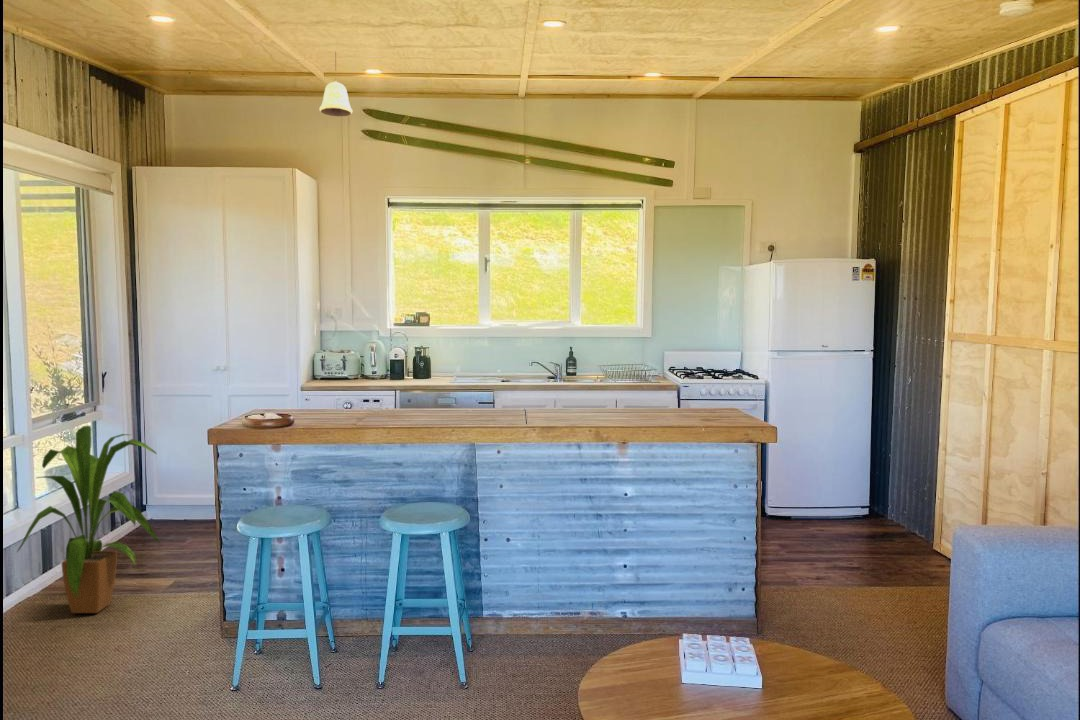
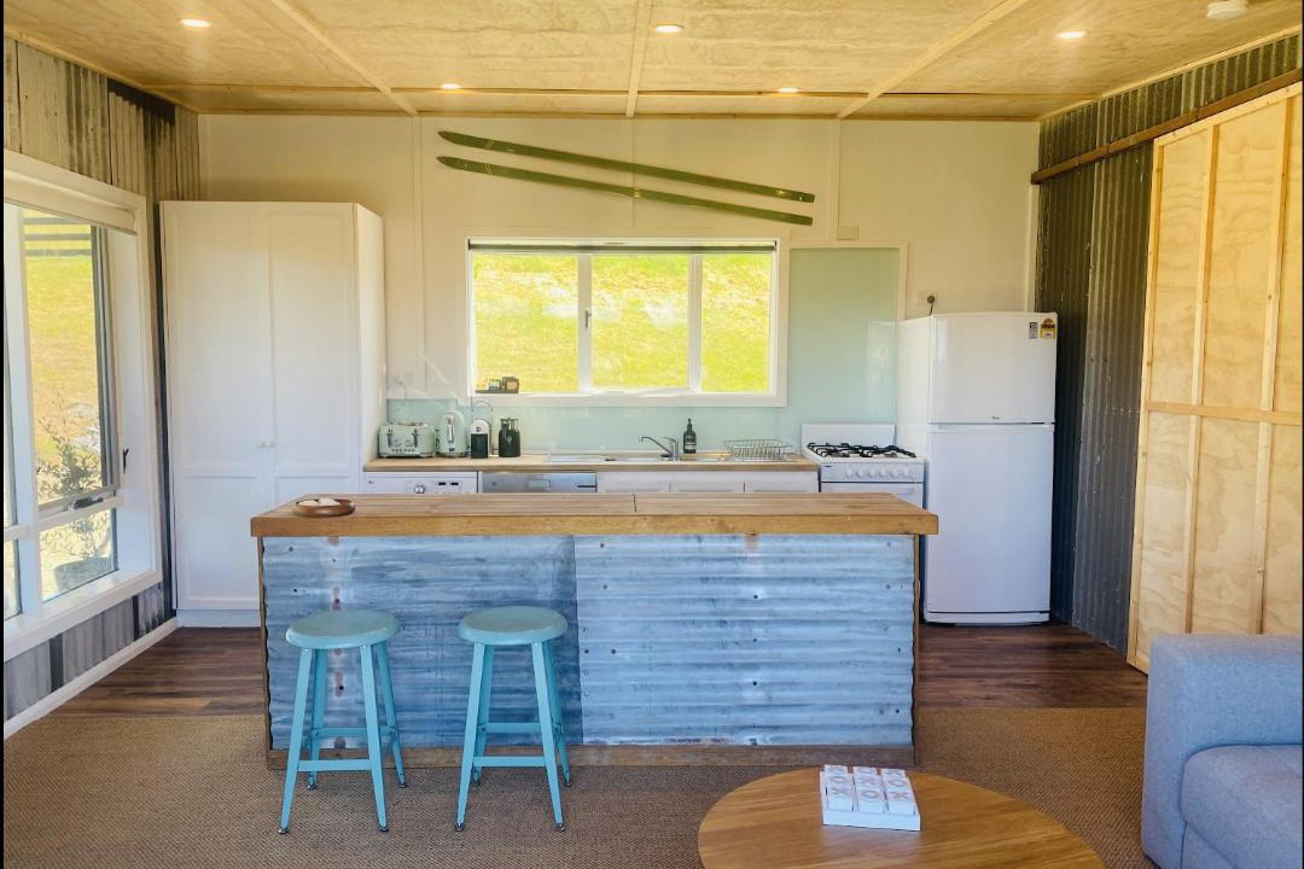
- pendant light [318,50,354,117]
- house plant [15,425,162,614]
